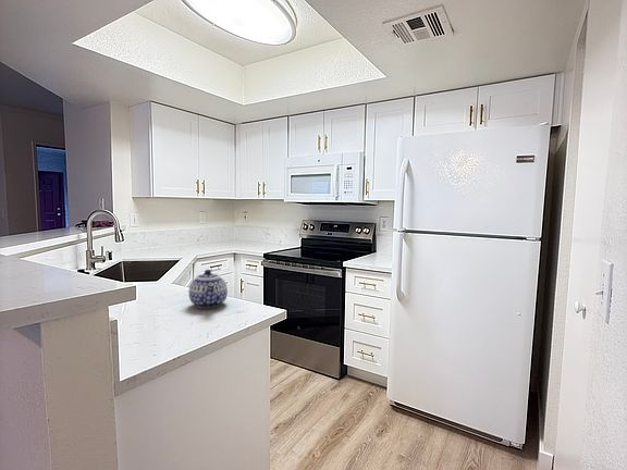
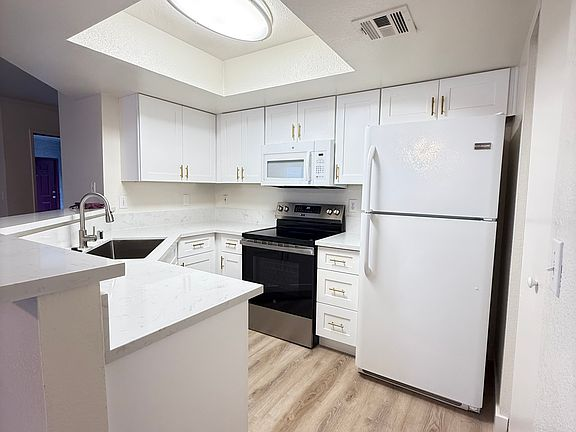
- teapot [187,269,229,309]
